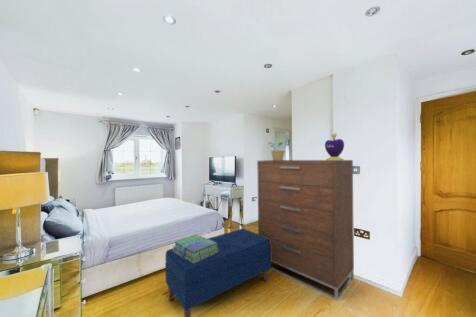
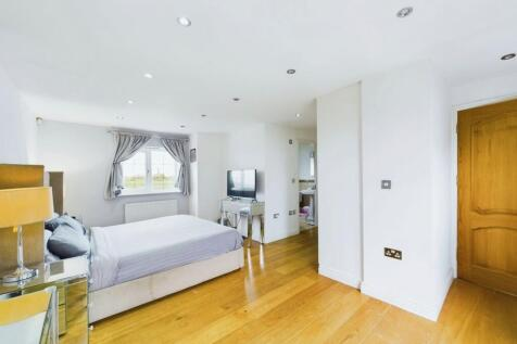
- decorative container [324,131,345,160]
- stack of books [172,233,218,263]
- dresser [256,159,355,301]
- bench [164,228,272,317]
- potted plant [267,137,287,160]
